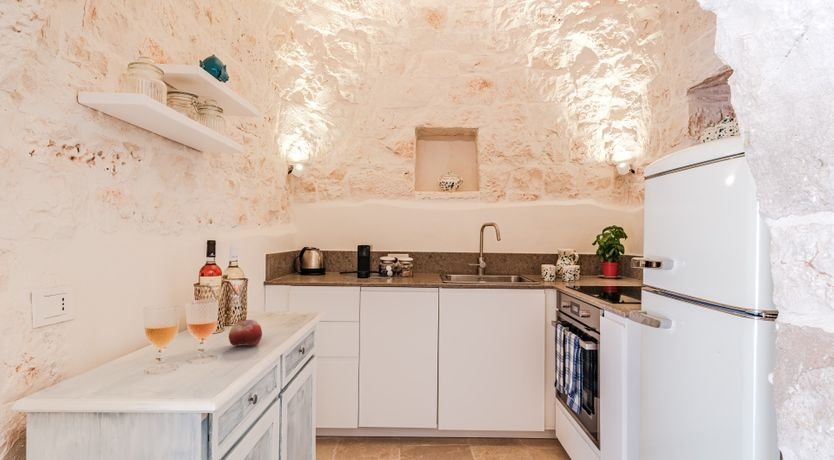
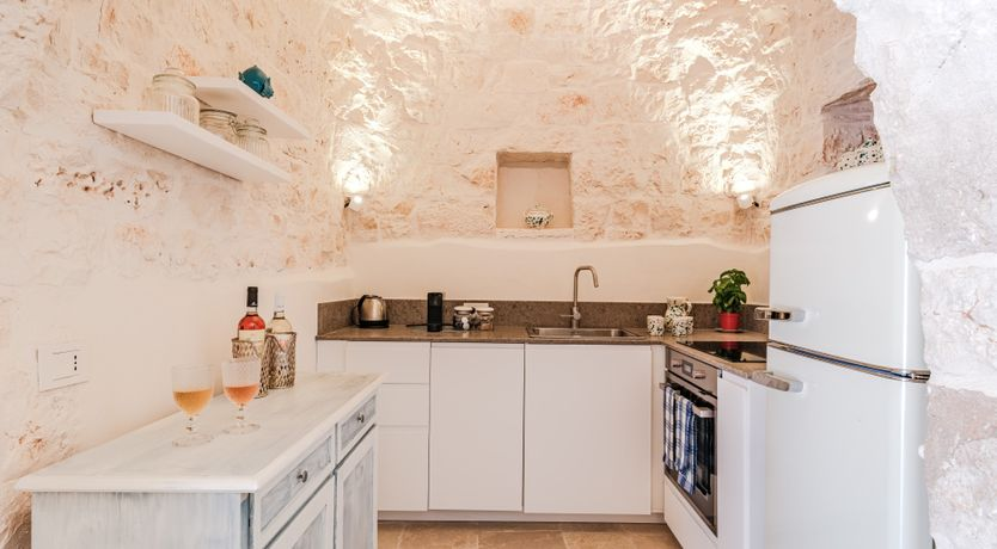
- fruit [228,319,263,347]
